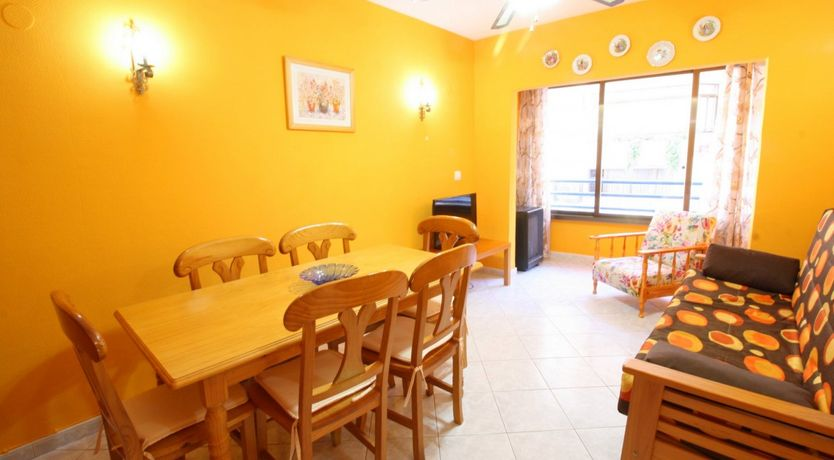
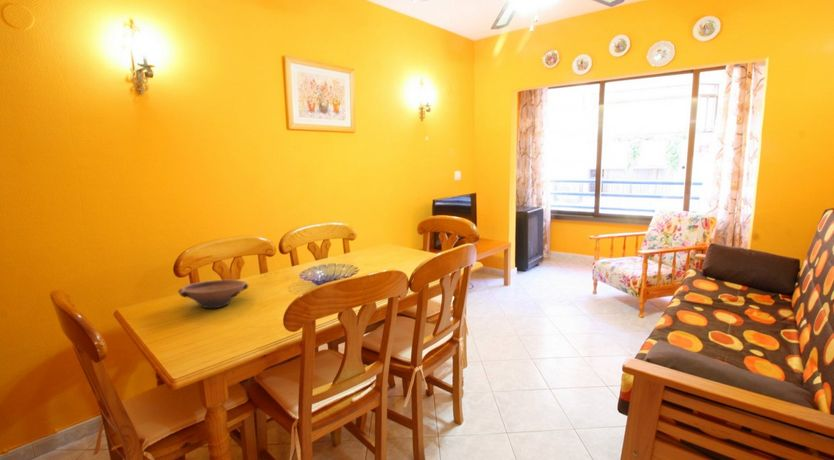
+ bowl [177,279,249,309]
